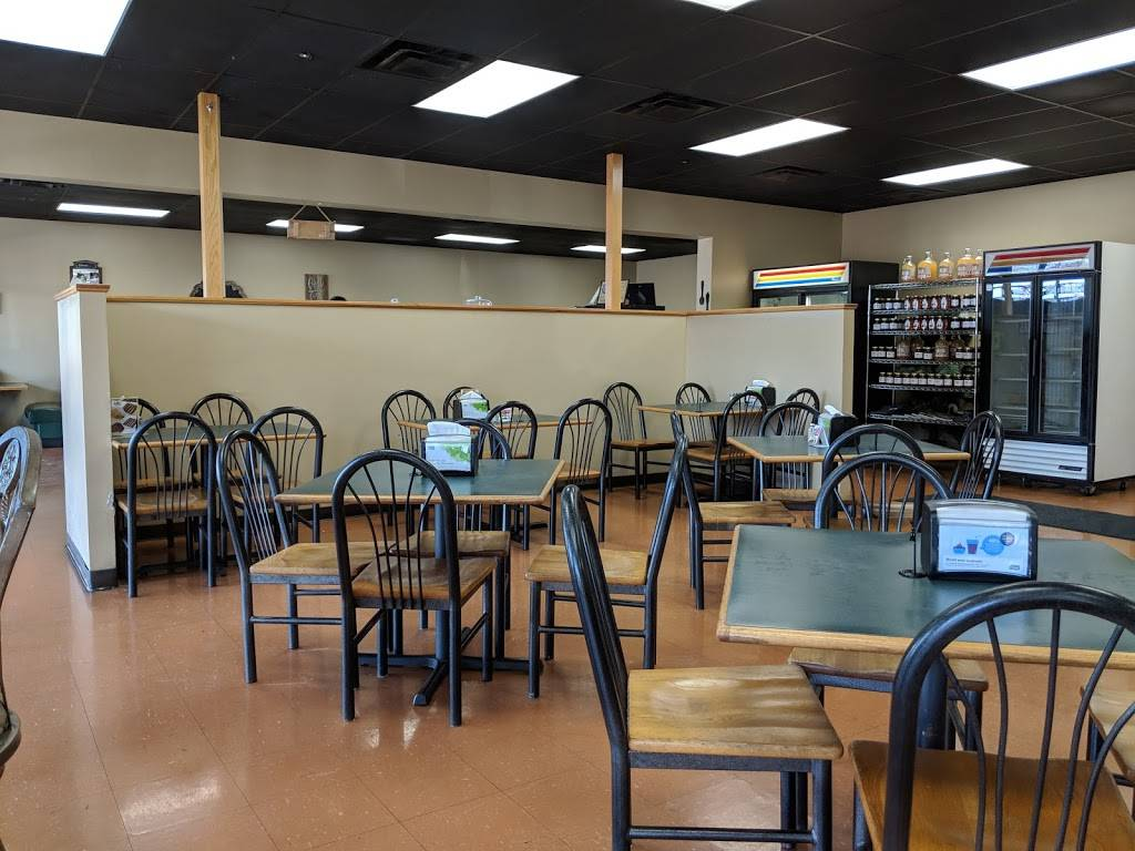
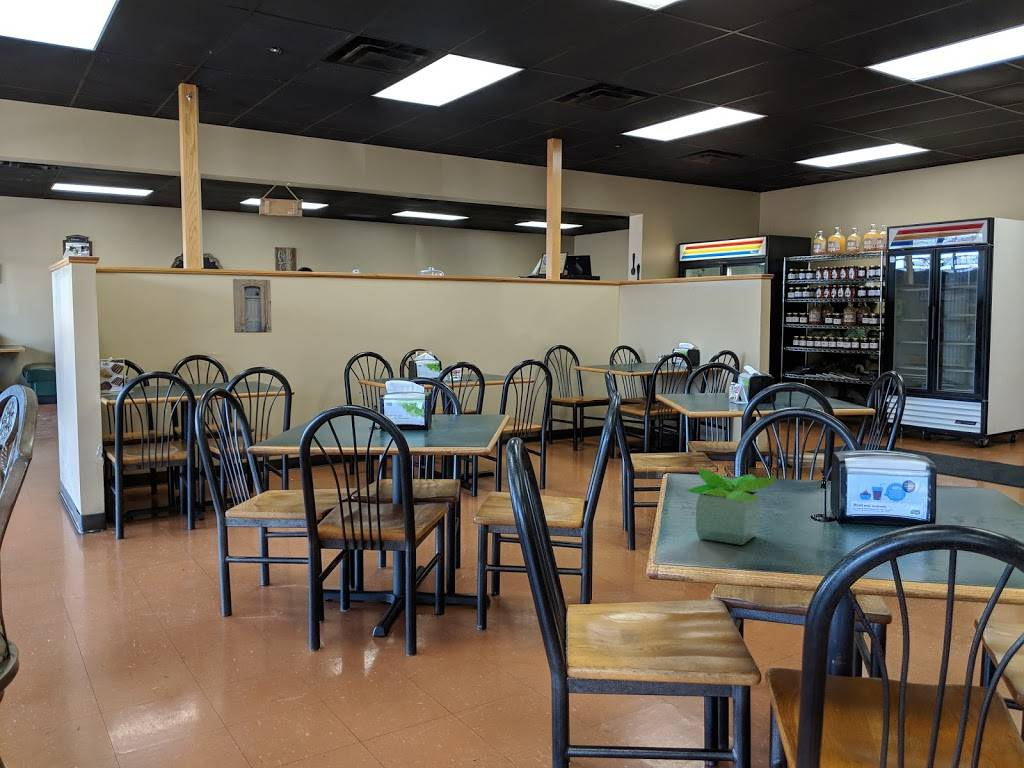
+ potted plant [685,467,777,546]
+ wall art [232,278,273,334]
